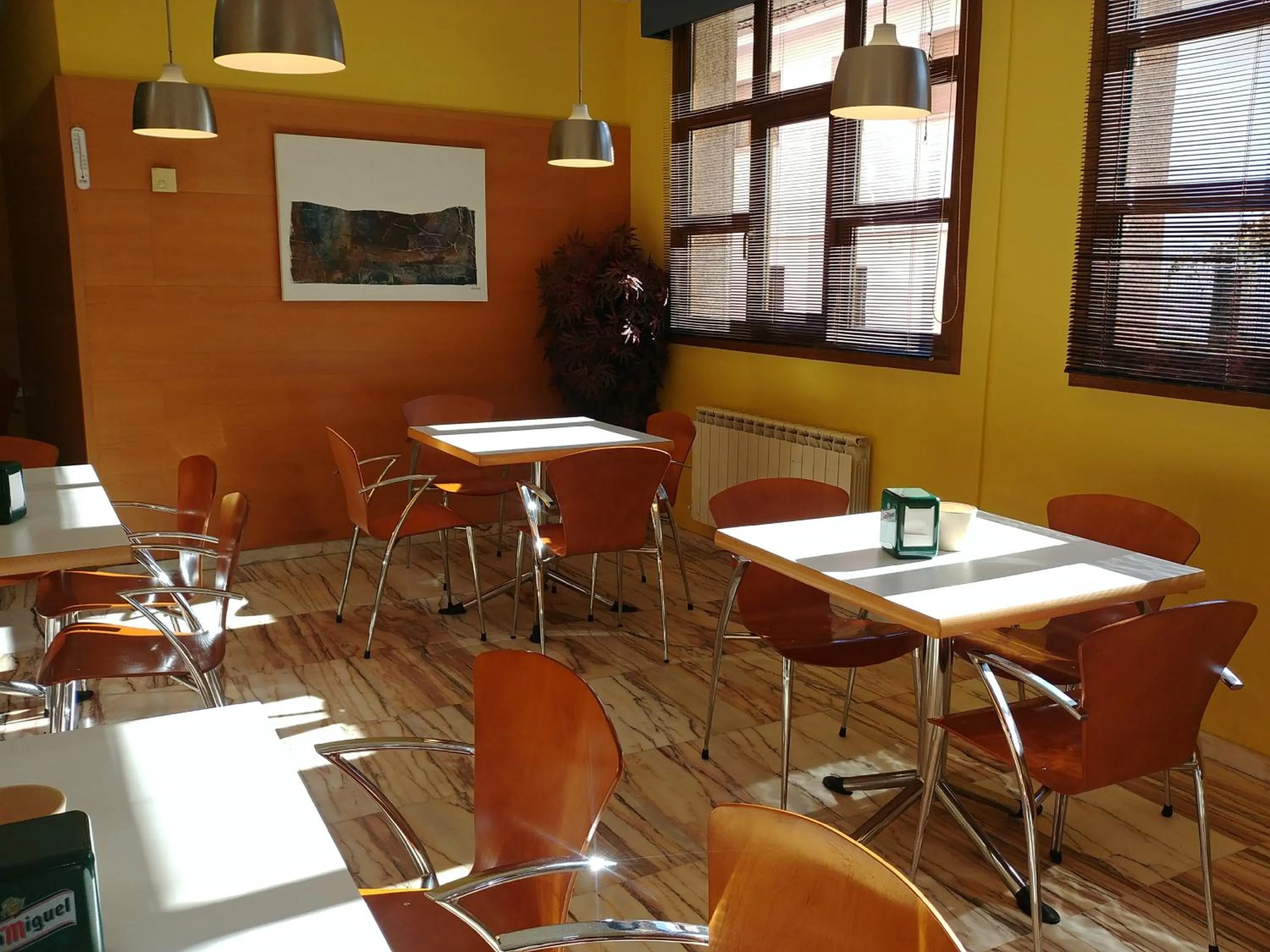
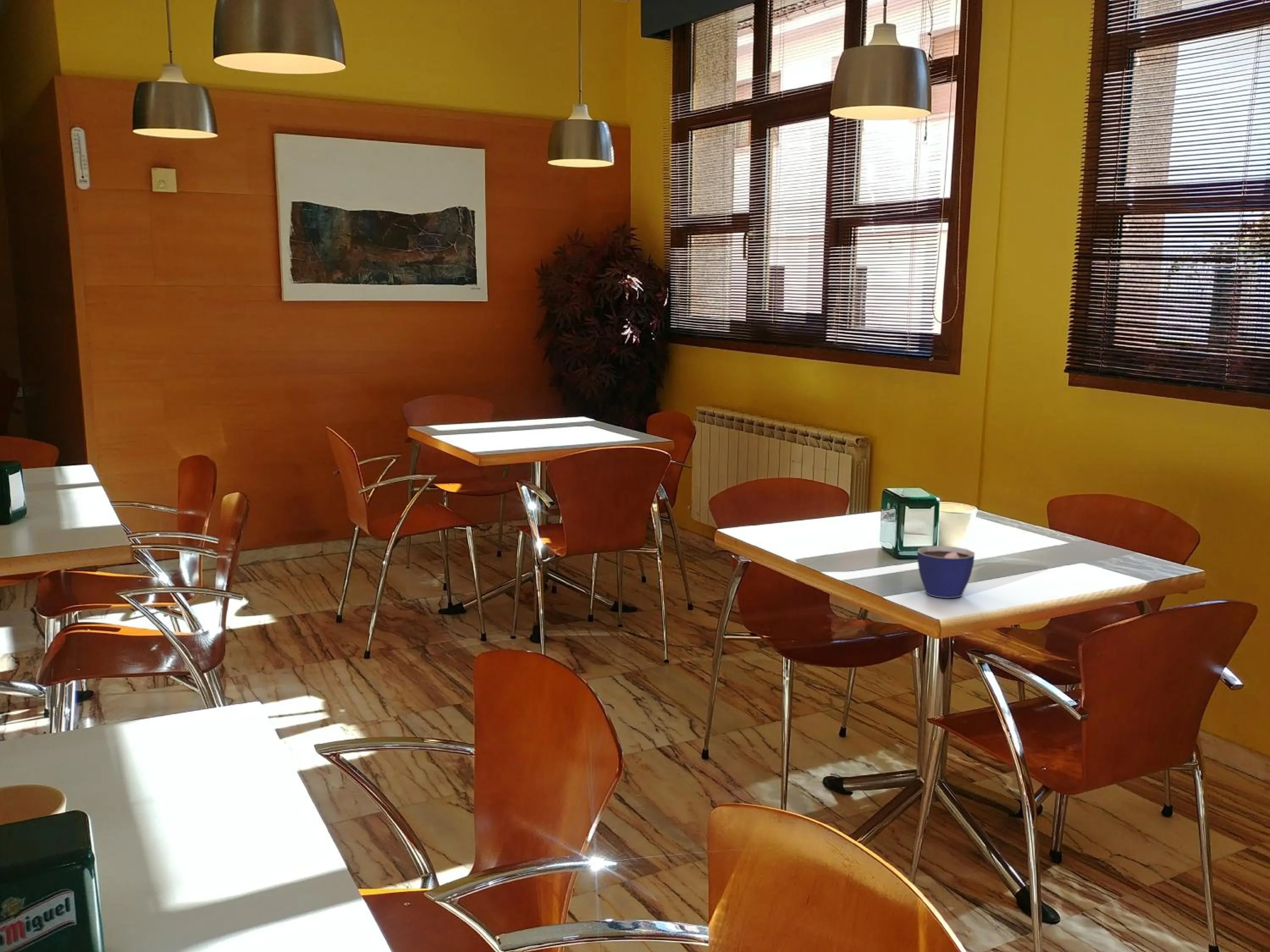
+ cup [917,545,975,599]
